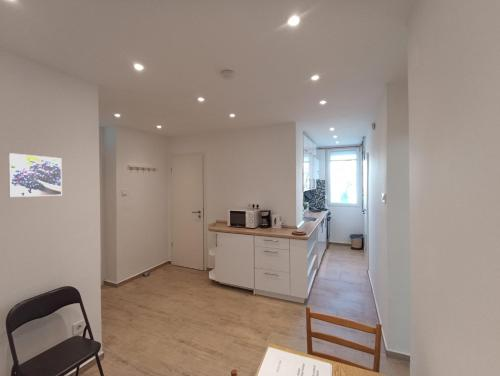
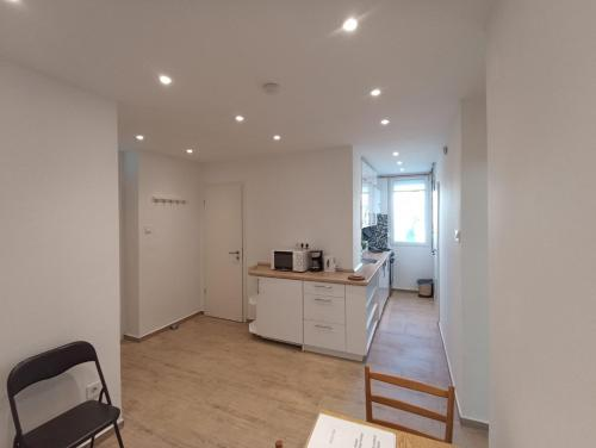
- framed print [7,152,63,198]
